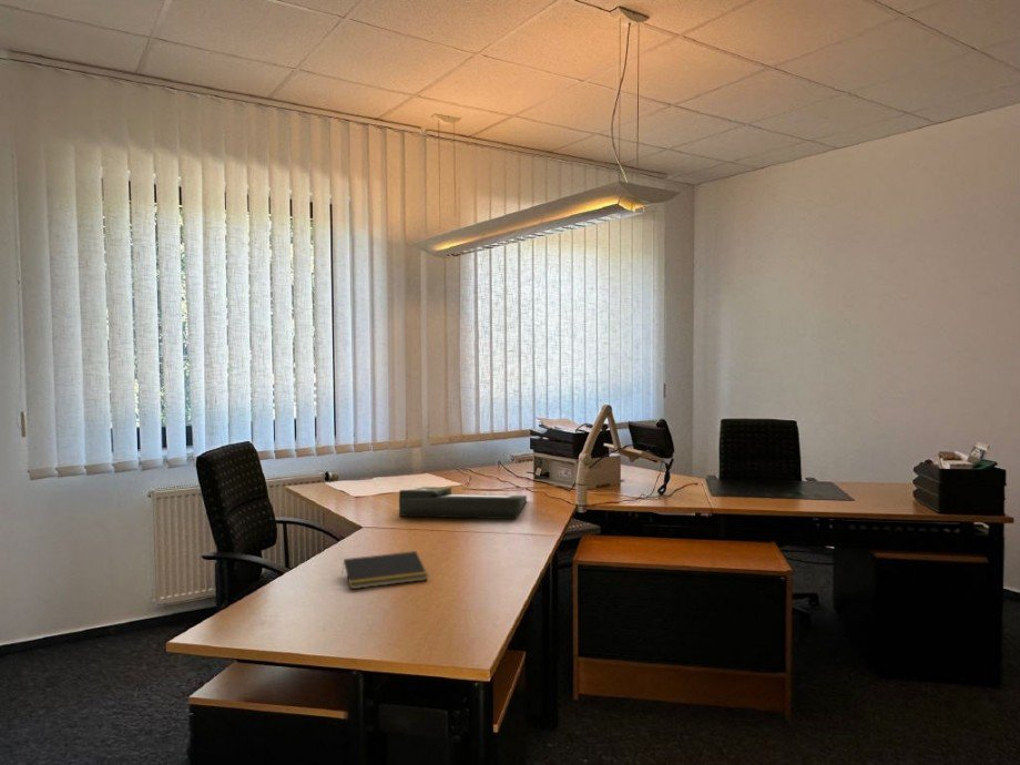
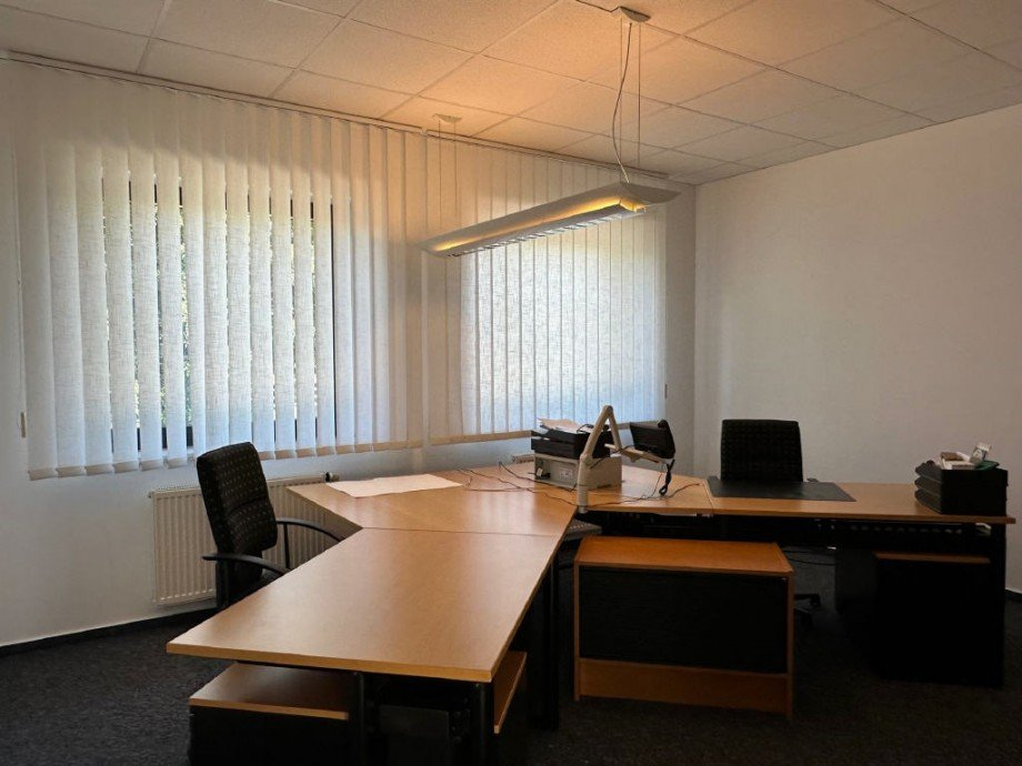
- notepad [340,550,429,591]
- document tray [398,486,528,520]
